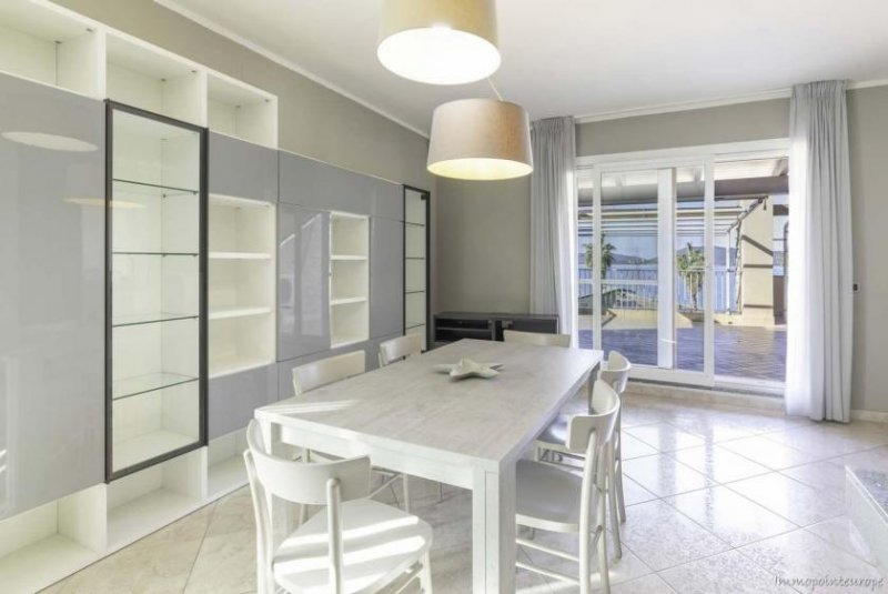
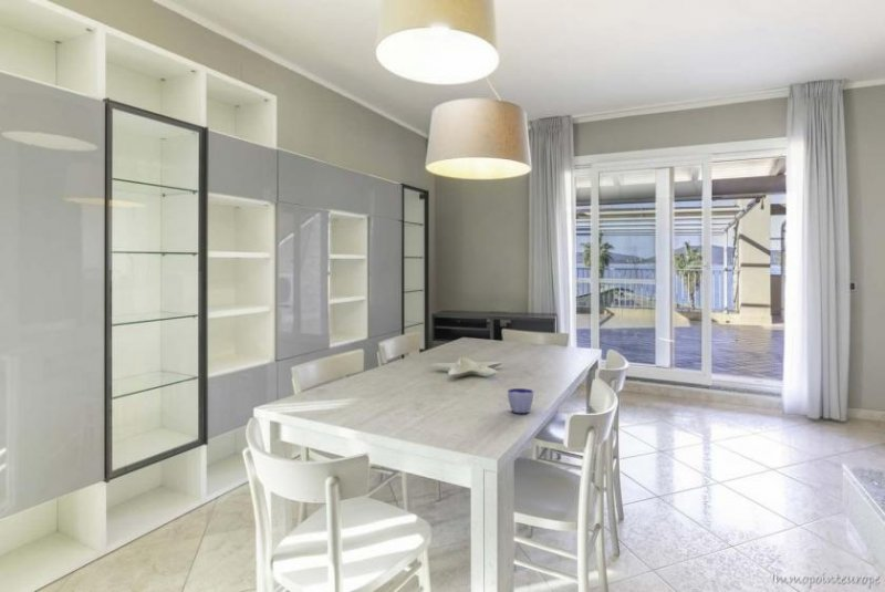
+ cup [507,387,534,414]
